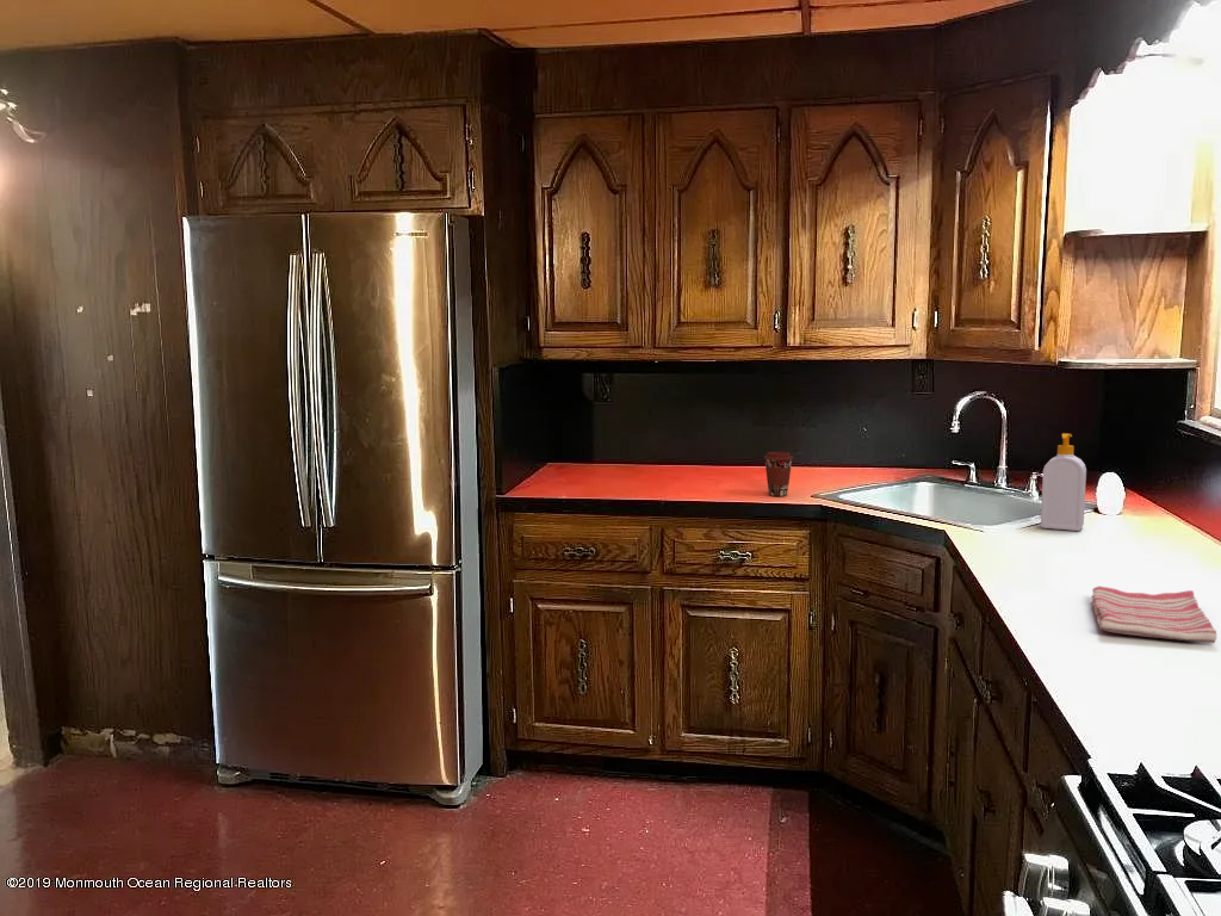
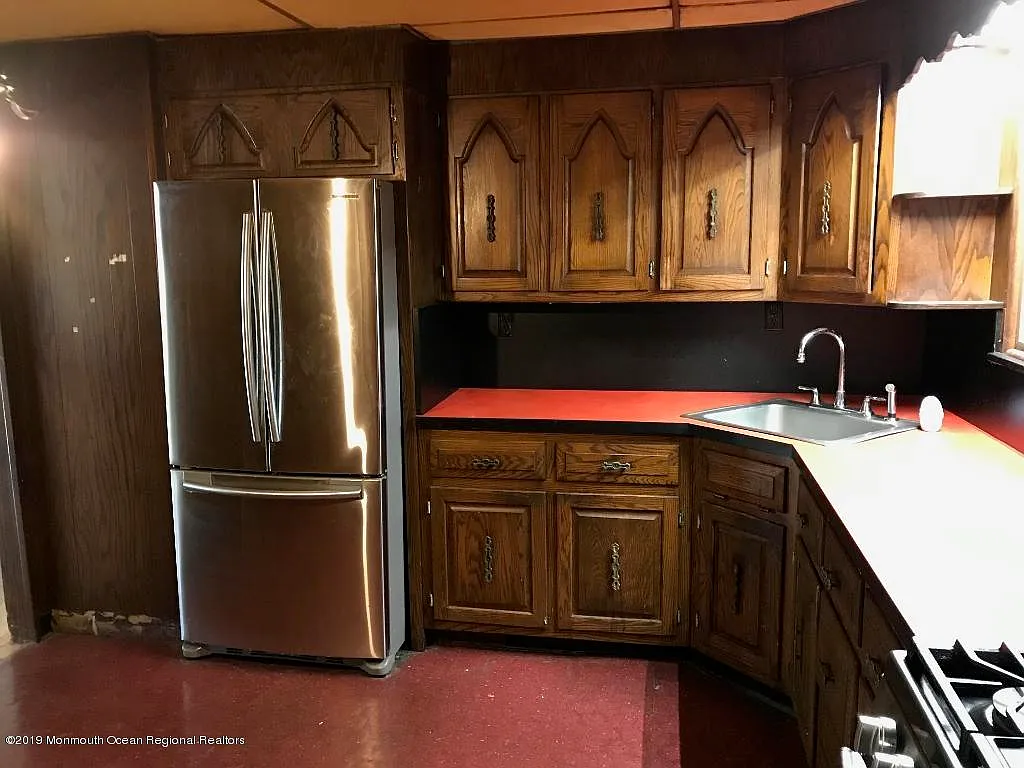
- dish towel [1090,586,1219,644]
- soap bottle [1040,433,1087,532]
- coffee cup [763,451,794,497]
